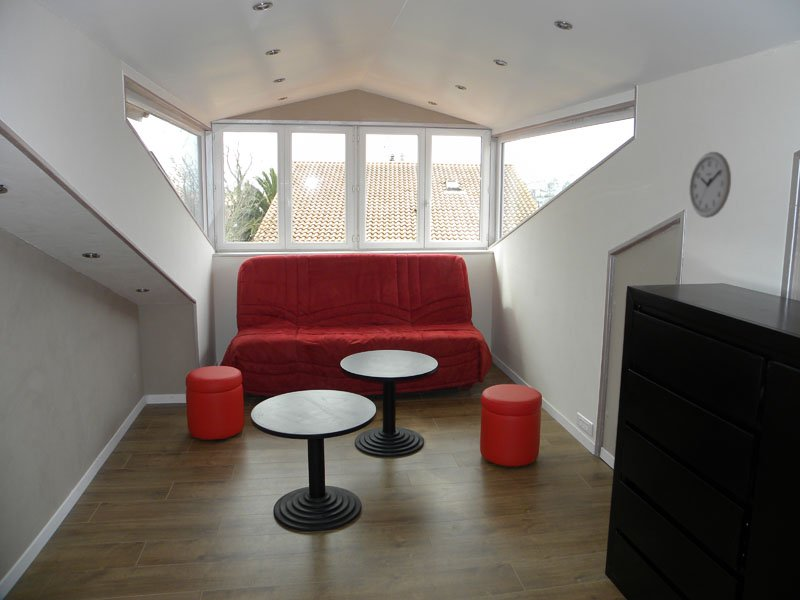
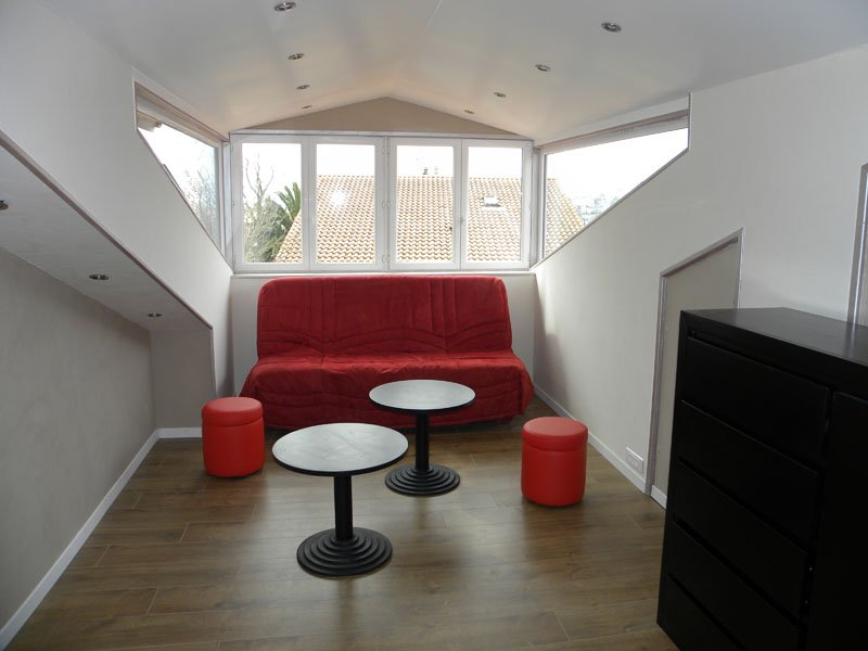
- wall clock [688,151,732,219]
